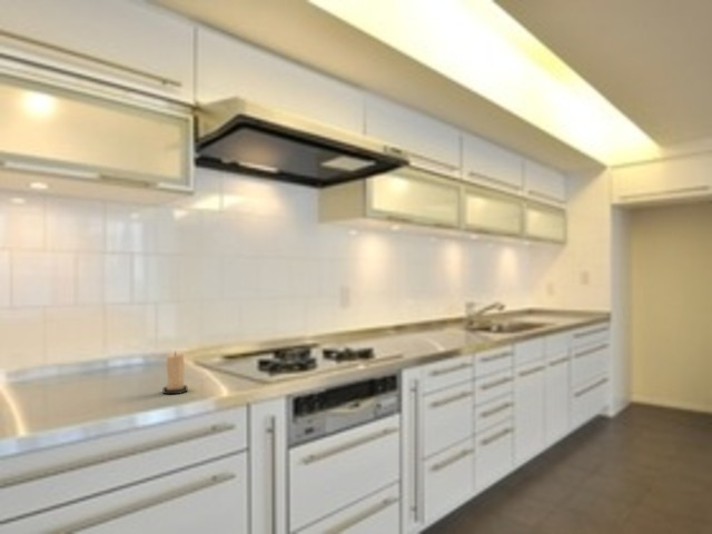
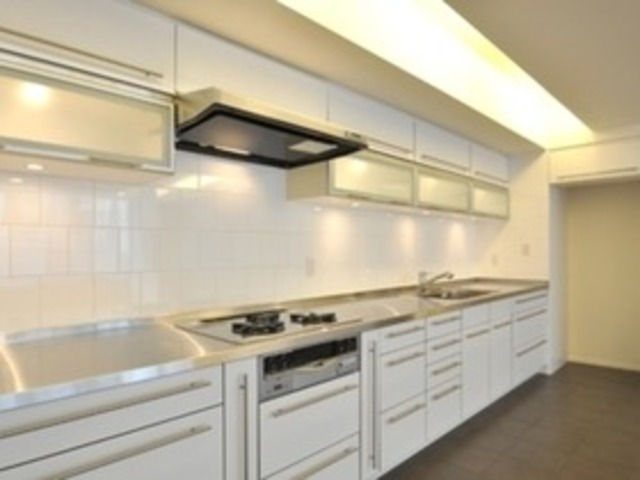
- candle [162,349,188,395]
